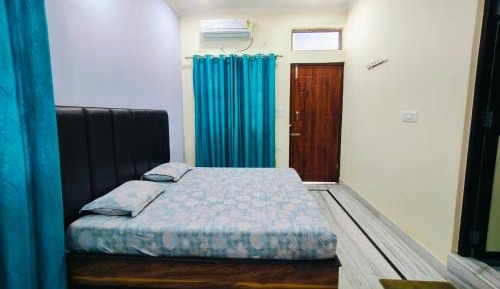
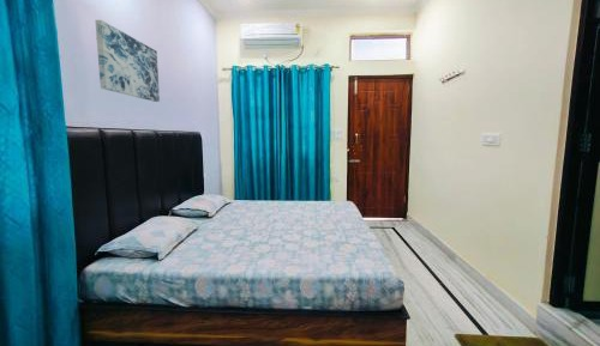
+ wall art [94,19,161,103]
